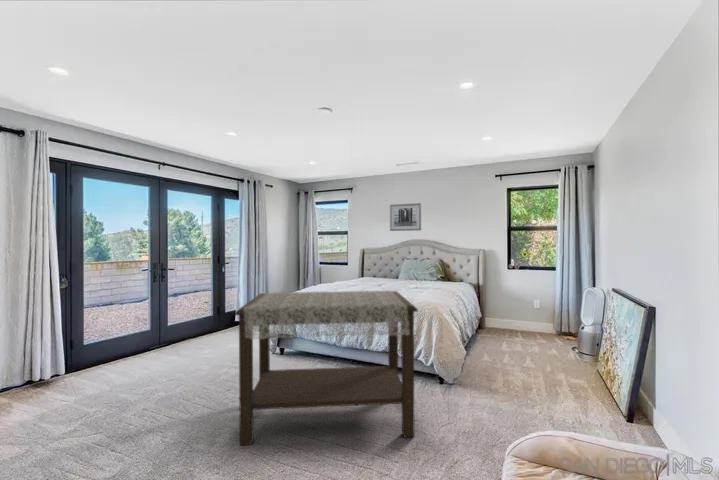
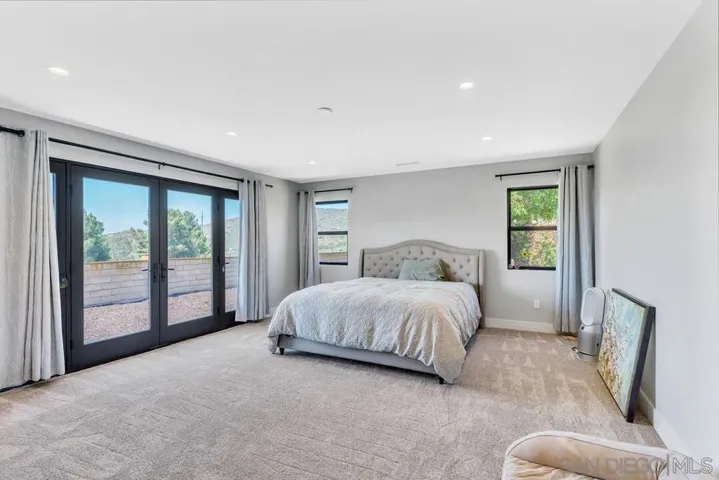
- wall art [389,202,422,232]
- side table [233,290,419,446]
